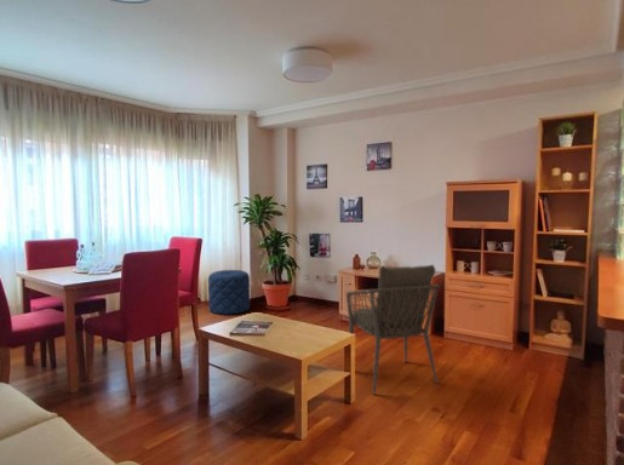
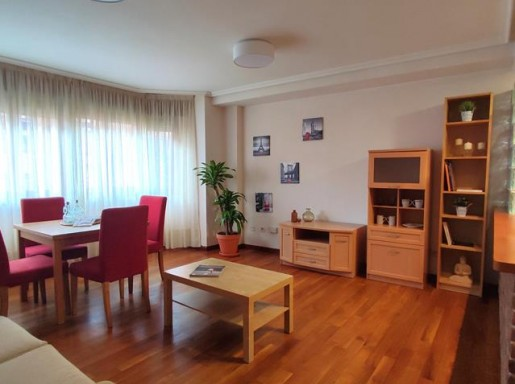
- armchair [345,264,441,395]
- pouf [207,269,251,315]
